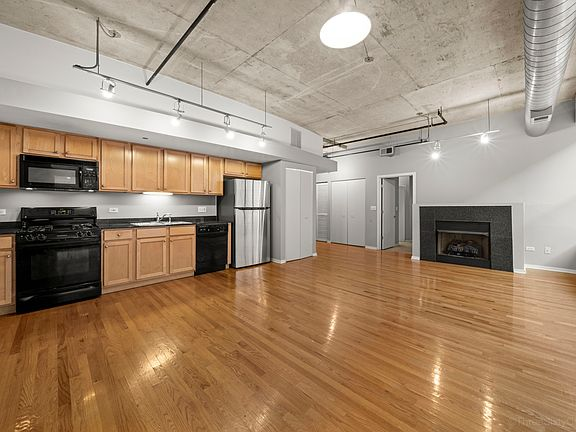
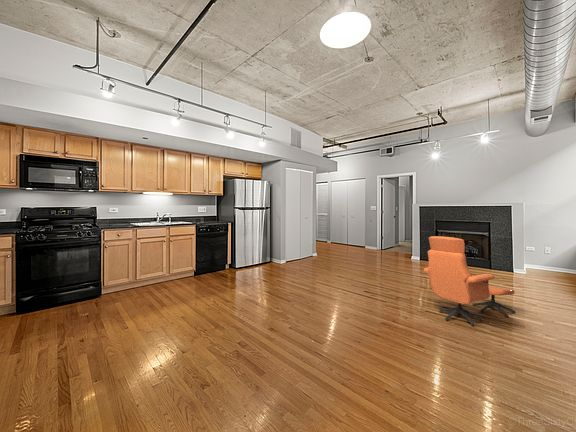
+ armchair [422,235,516,326]
